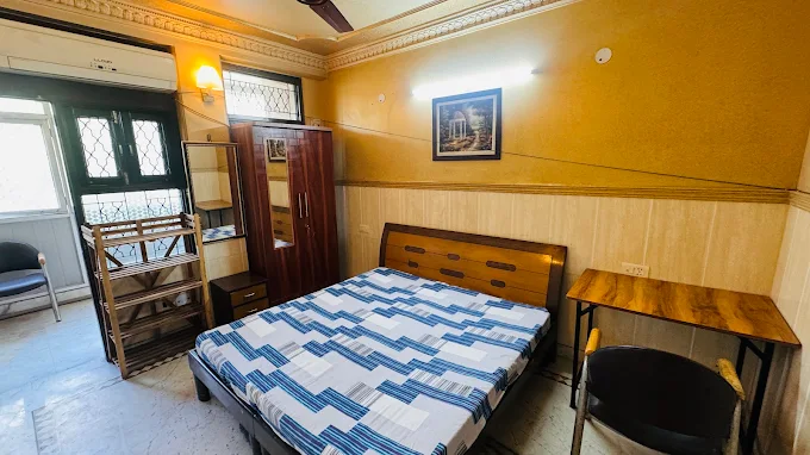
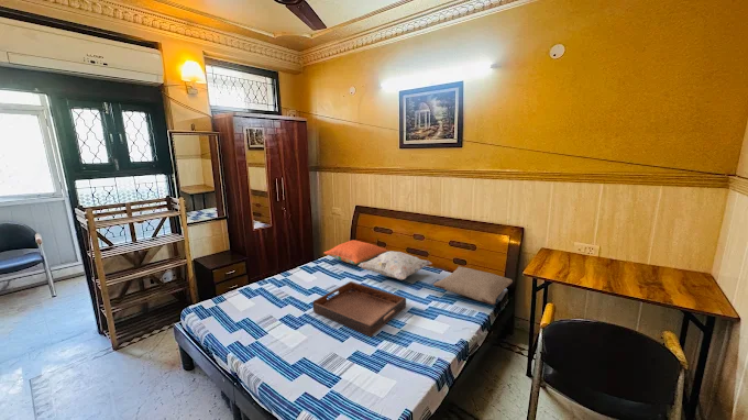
+ decorative pillow [358,250,433,281]
+ serving tray [311,280,407,338]
+ pillow [323,239,388,265]
+ pillow [432,265,514,306]
